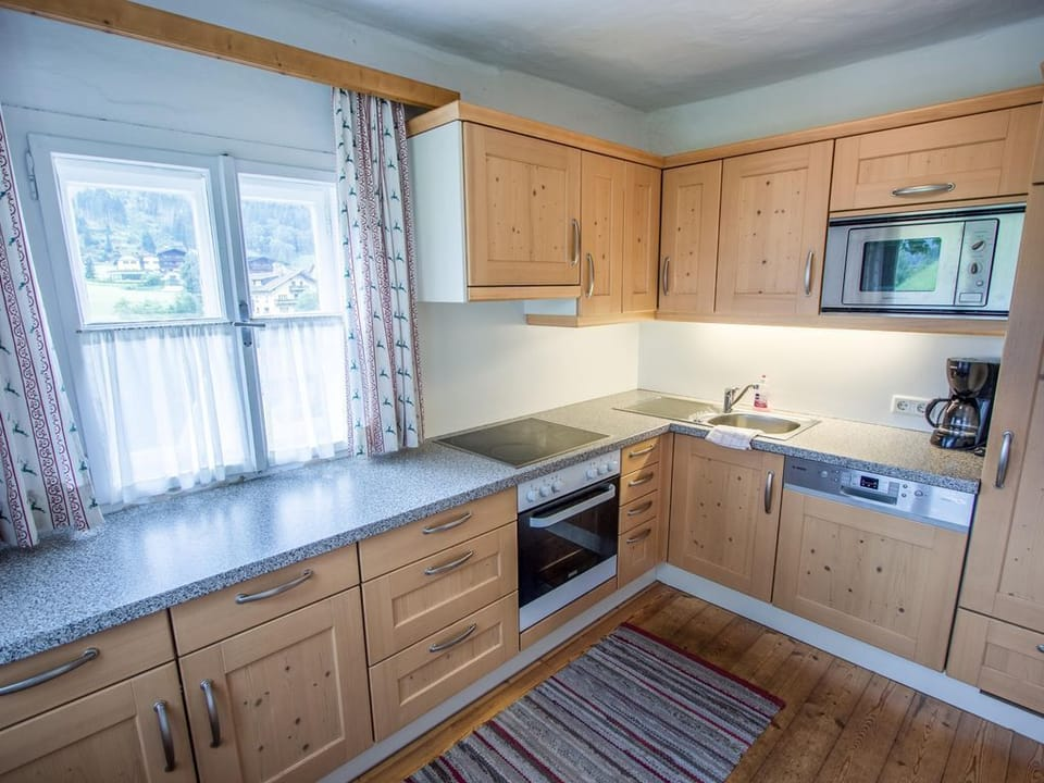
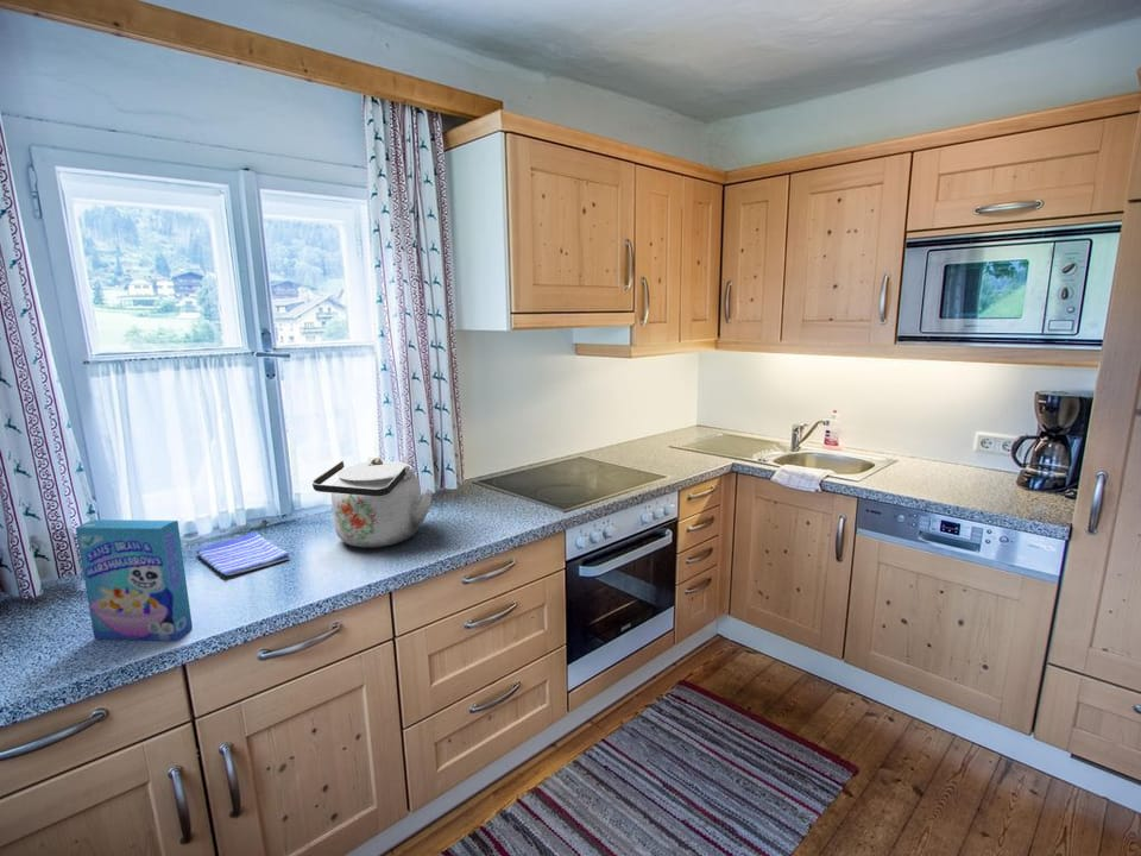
+ kettle [311,457,434,548]
+ cereal box [75,518,194,642]
+ dish towel [196,531,290,577]
